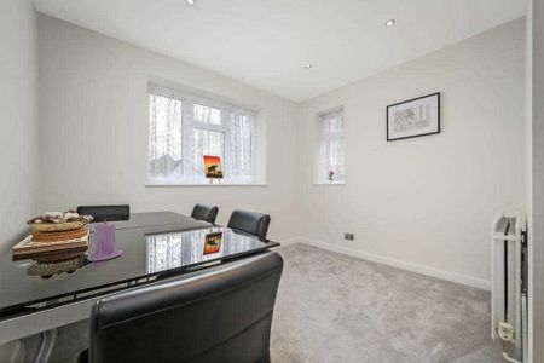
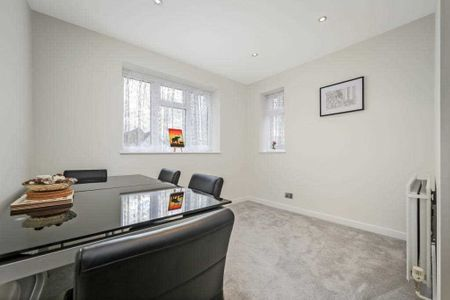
- candle [86,219,123,263]
